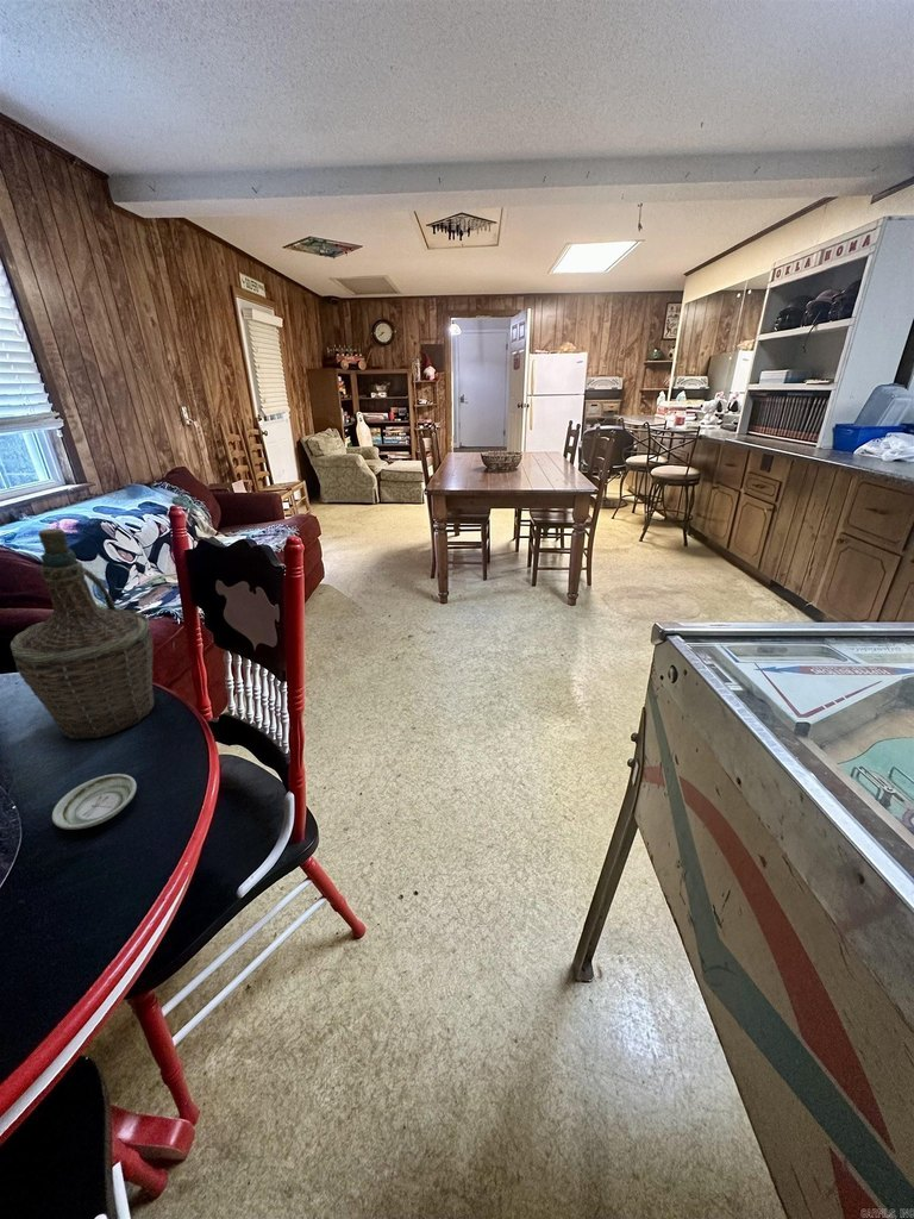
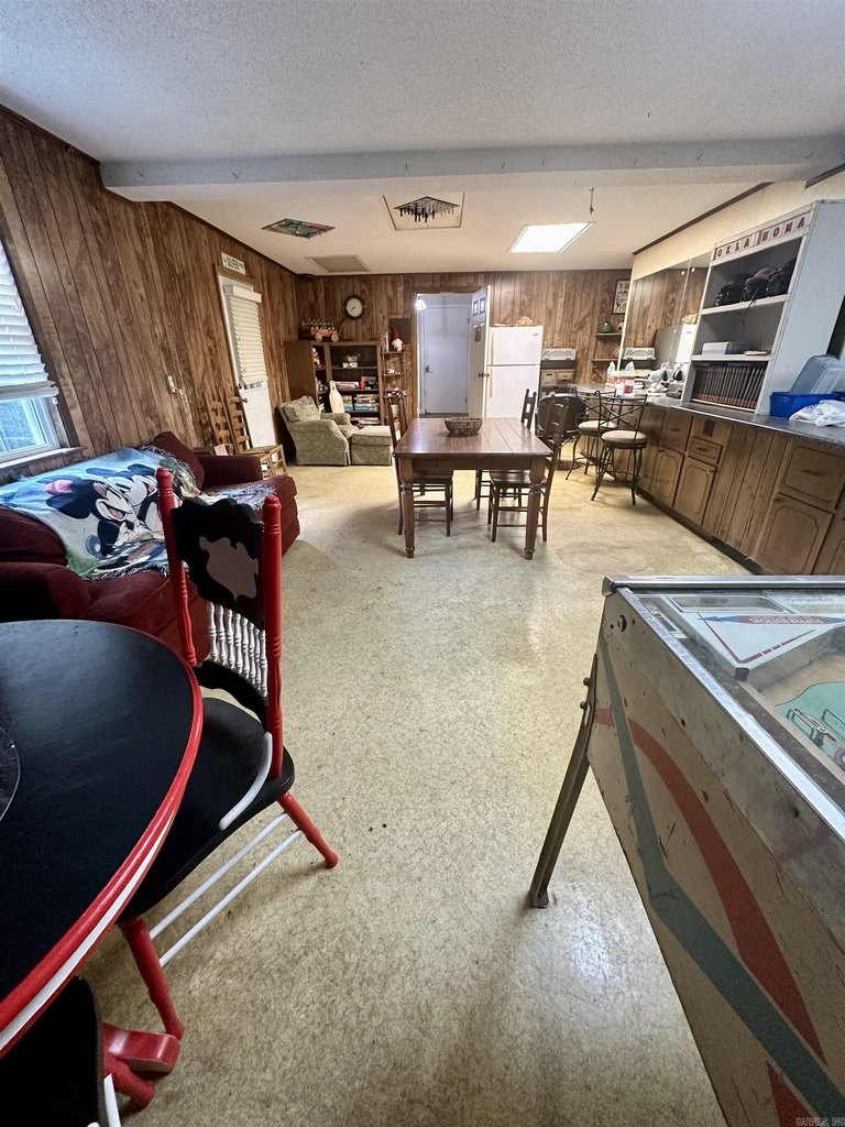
- bottle [10,527,155,739]
- saucer [51,773,138,831]
